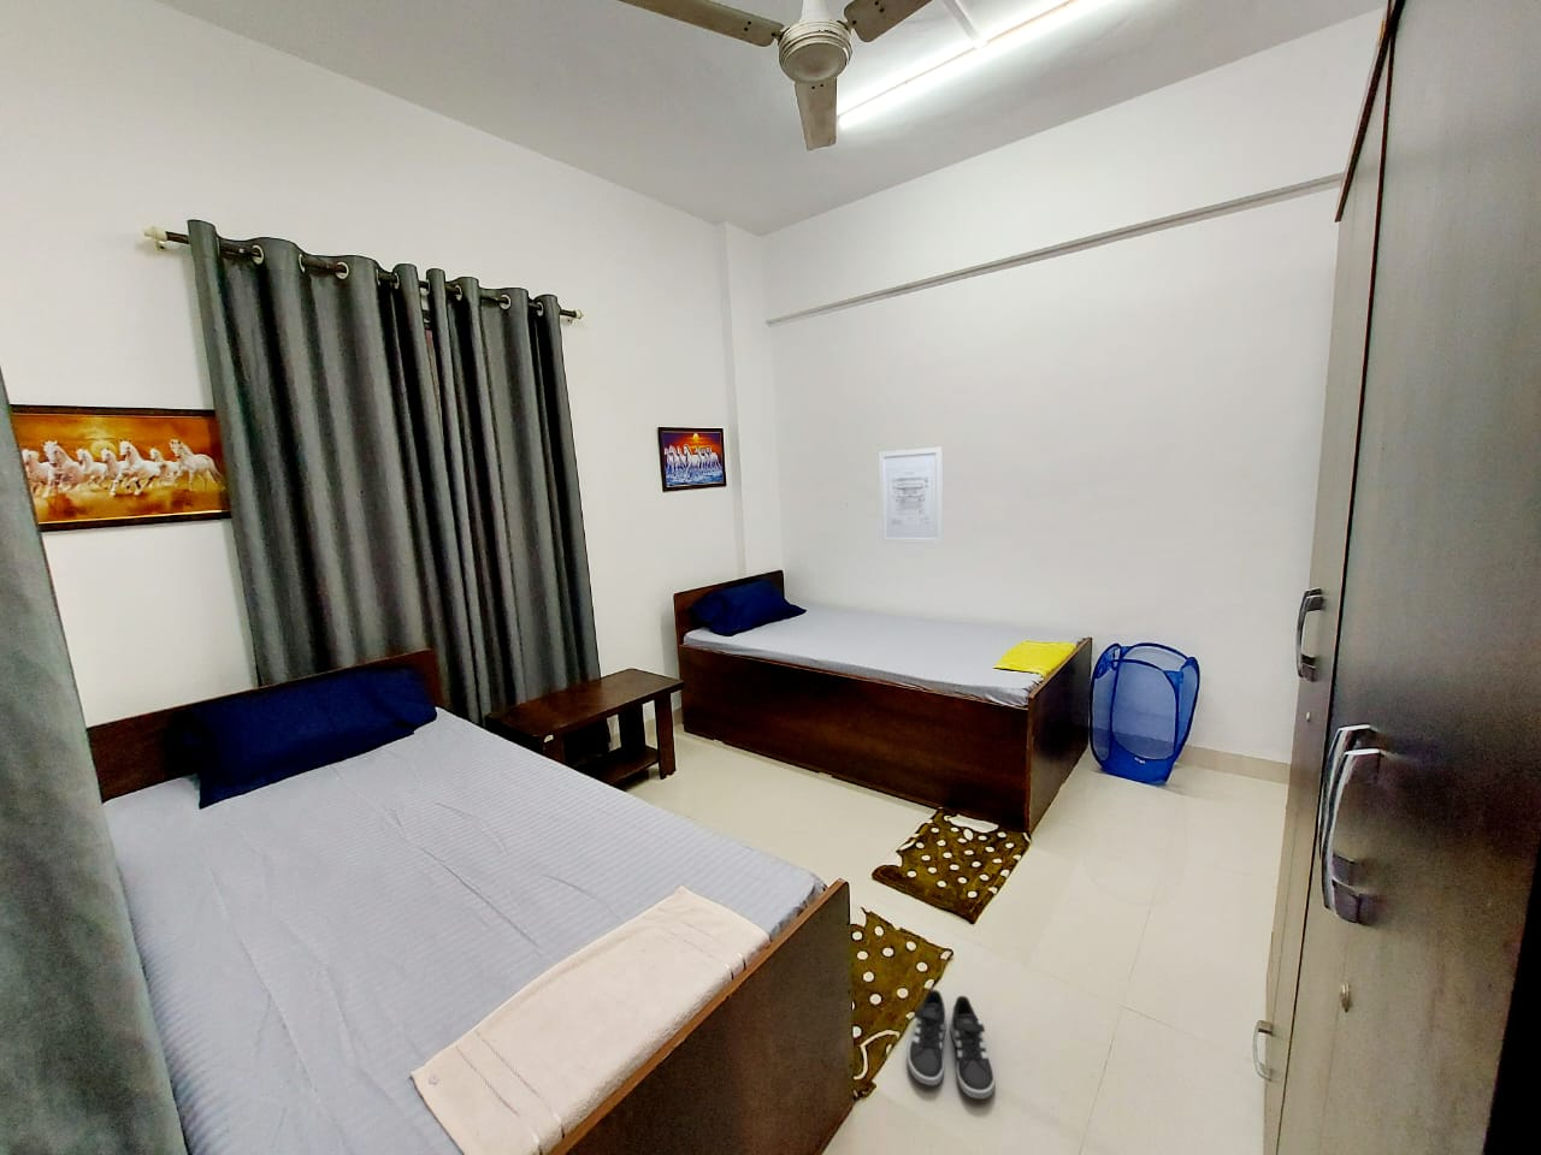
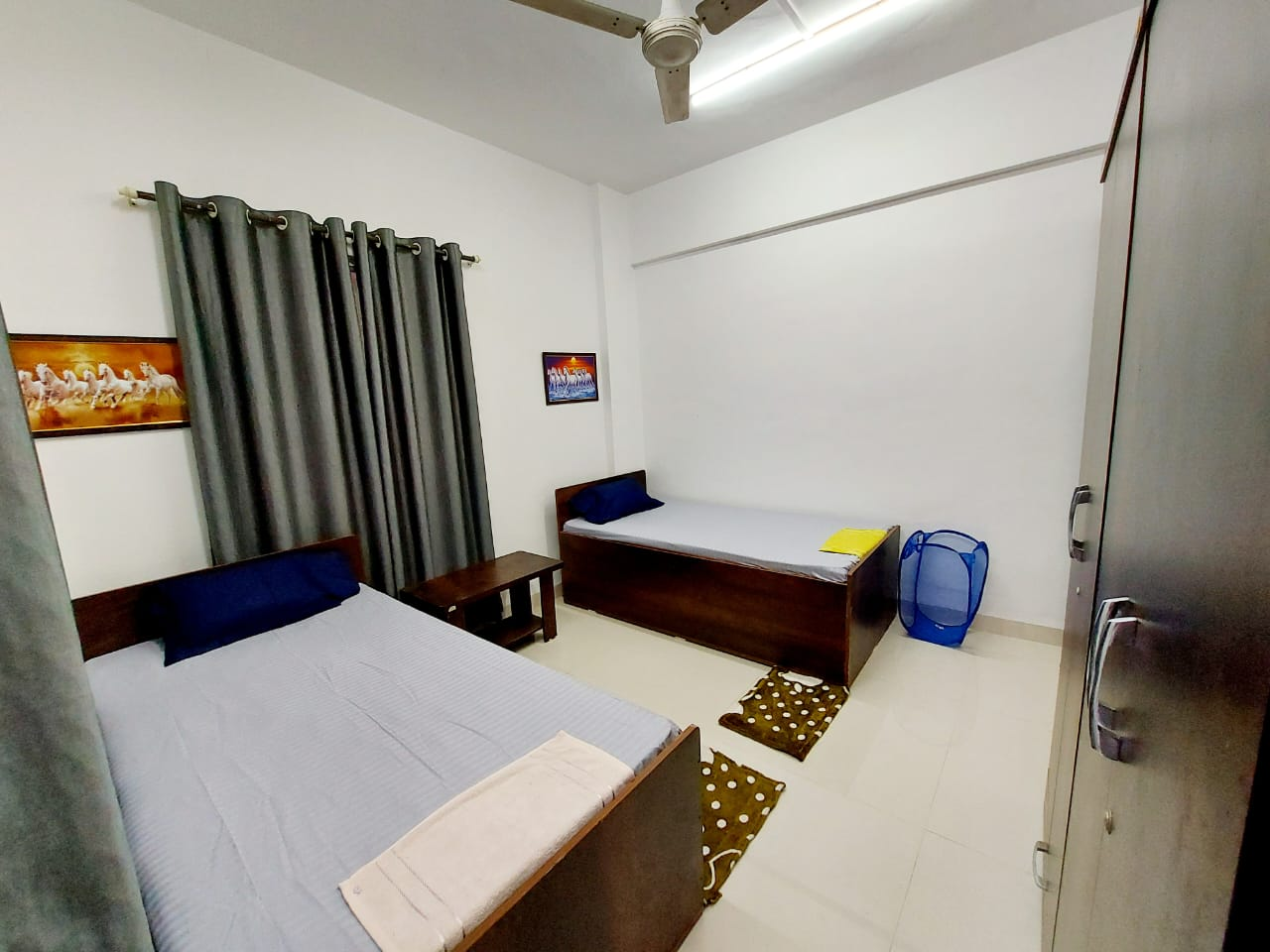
- wall art [877,445,944,545]
- shoe [906,989,996,1099]
